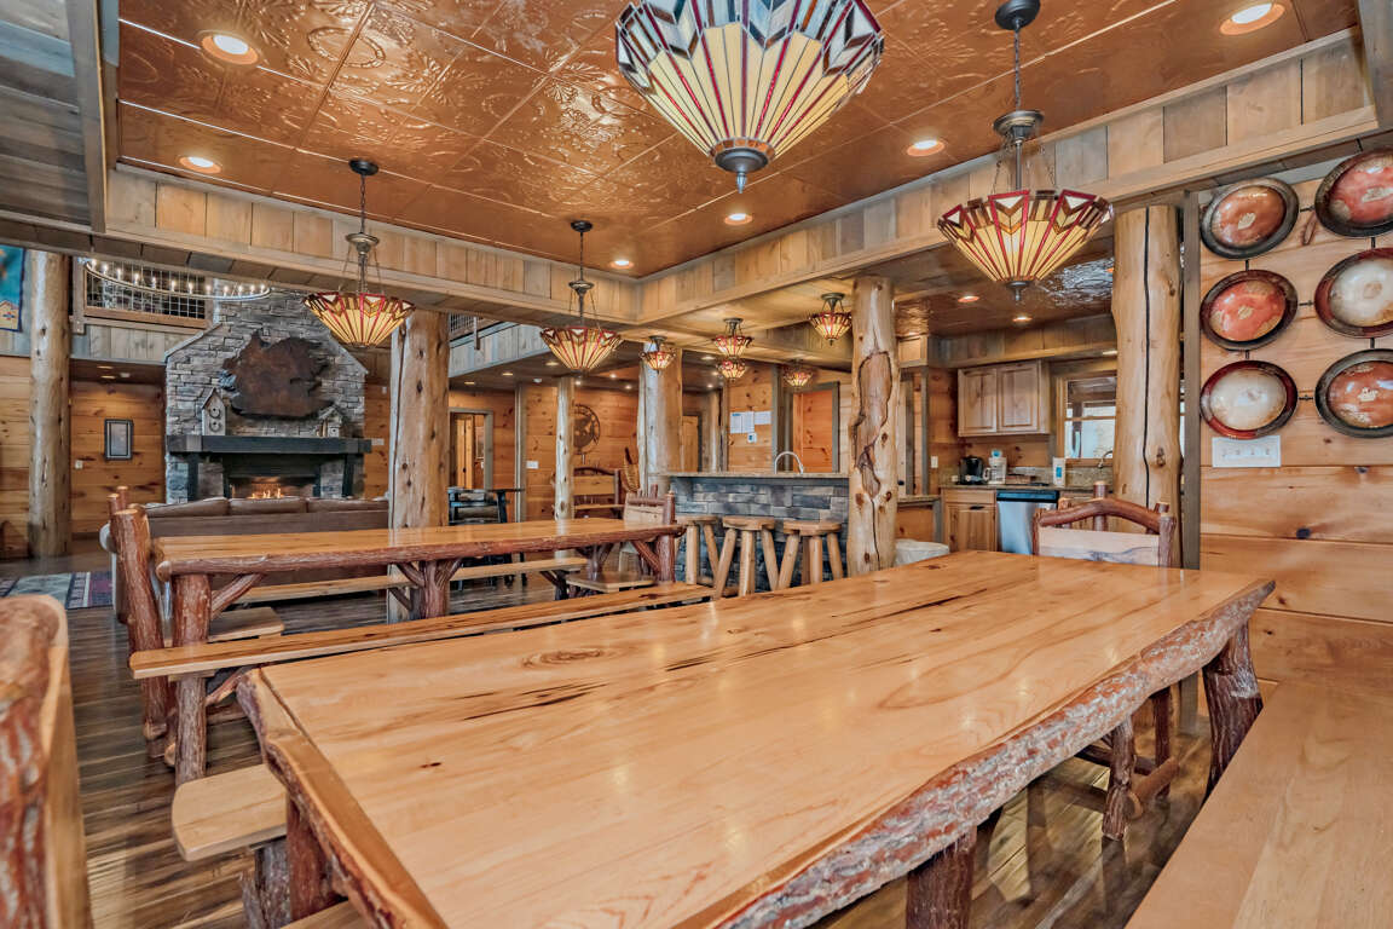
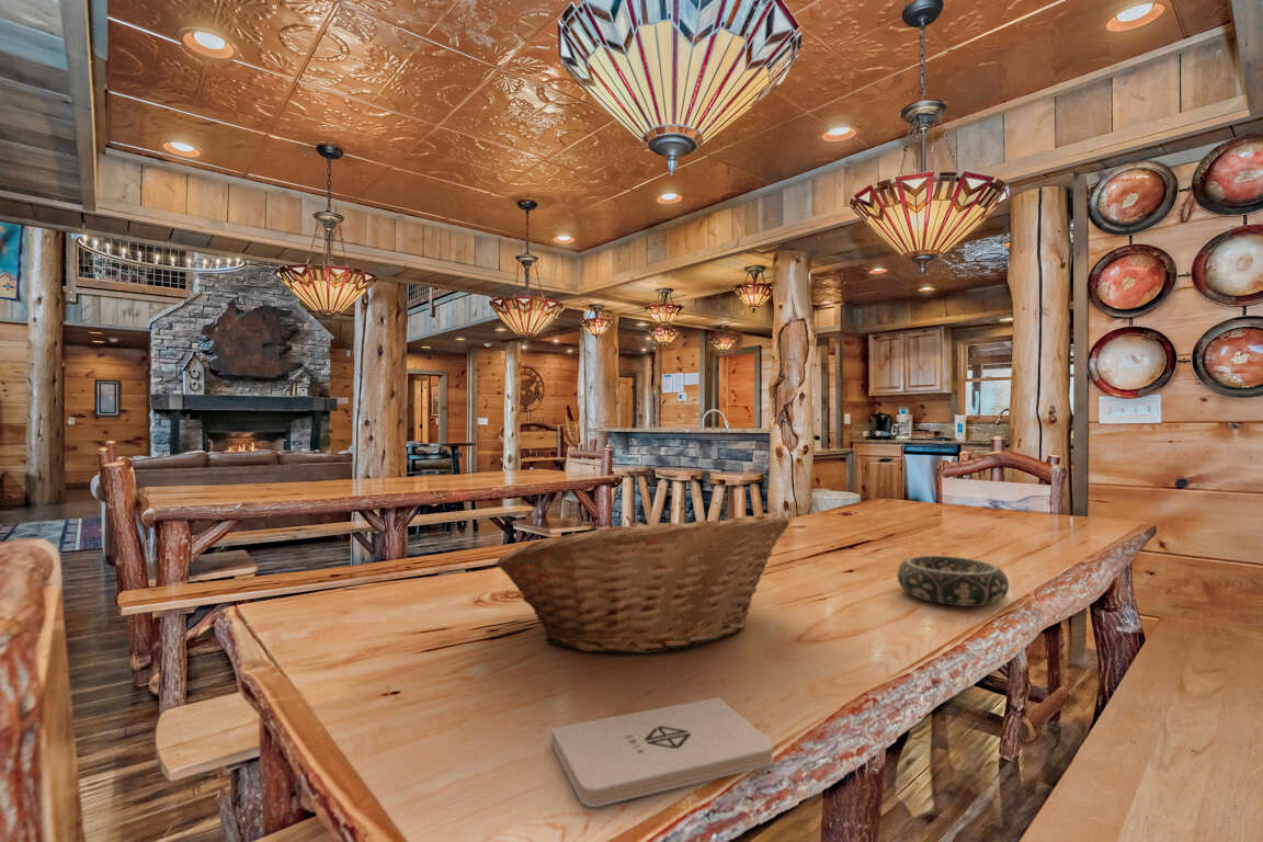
+ decorative bowl [896,555,1010,607]
+ fruit basket [494,511,792,655]
+ notepad [550,696,775,808]
